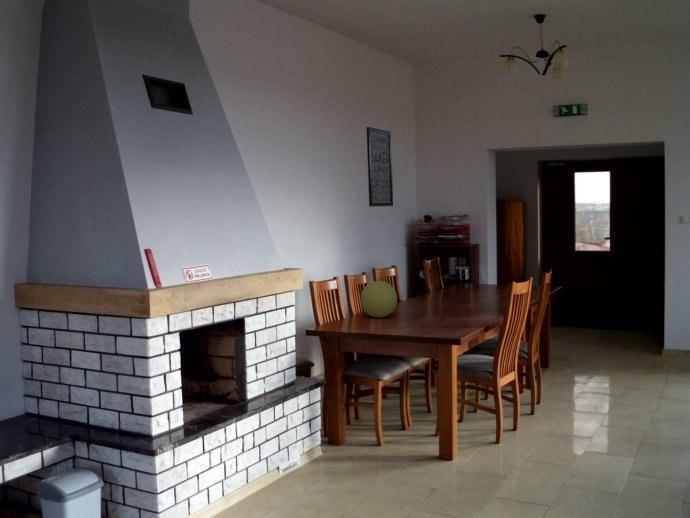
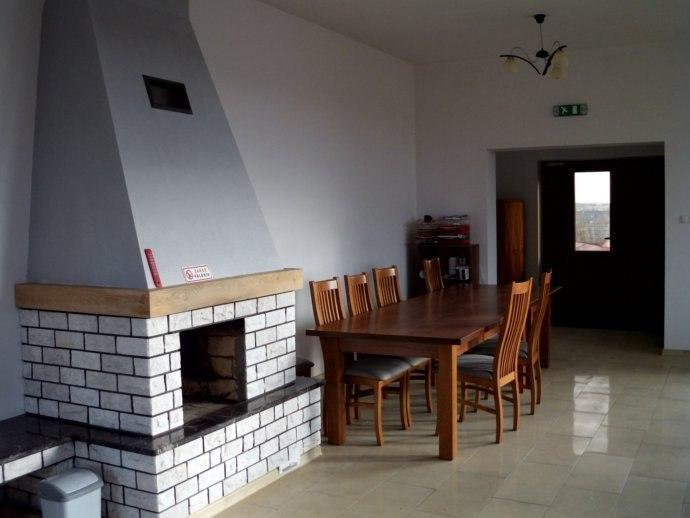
- decorative ball [360,280,398,318]
- wall art [366,126,394,207]
